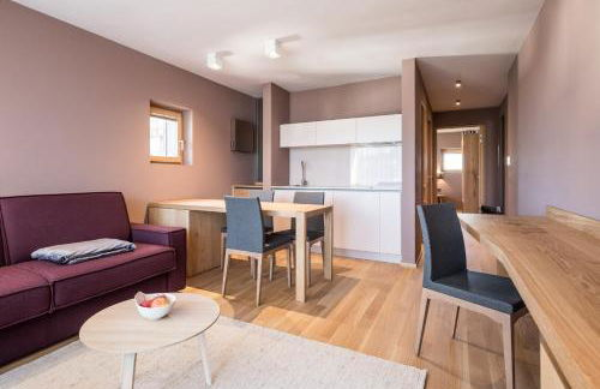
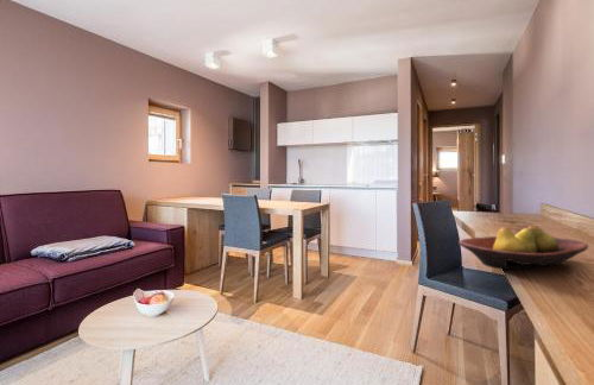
+ fruit bowl [457,225,589,270]
